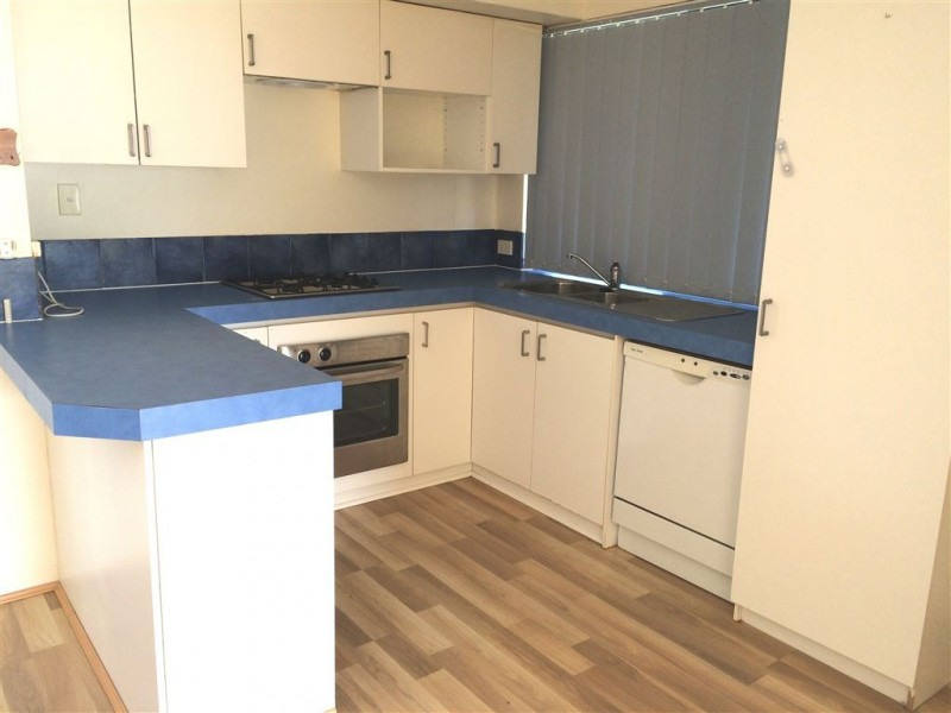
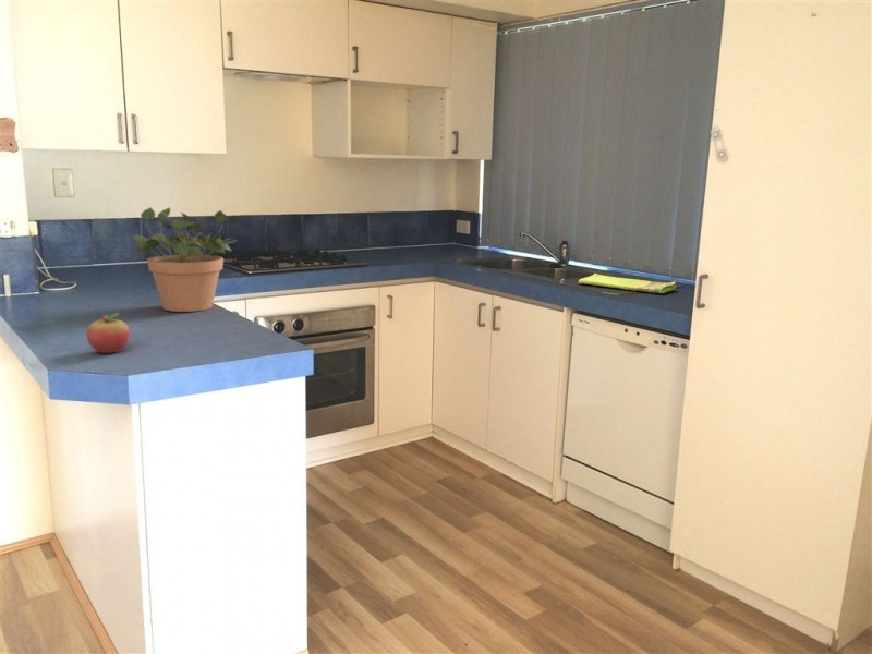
+ potted plant [132,206,239,313]
+ fruit [85,312,131,354]
+ dish towel [578,272,677,294]
